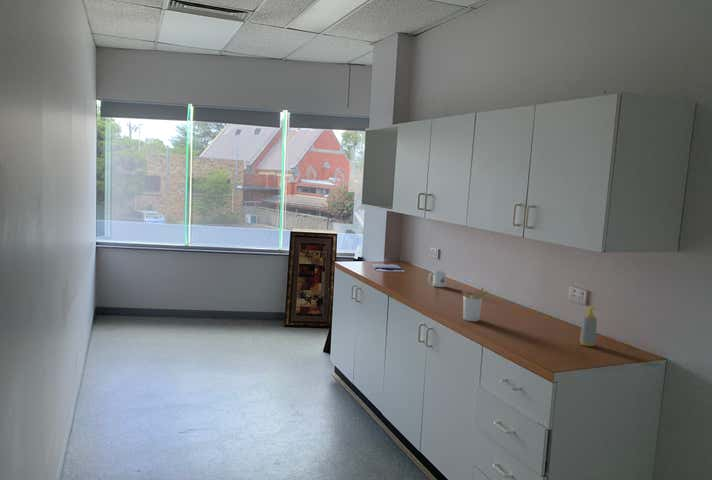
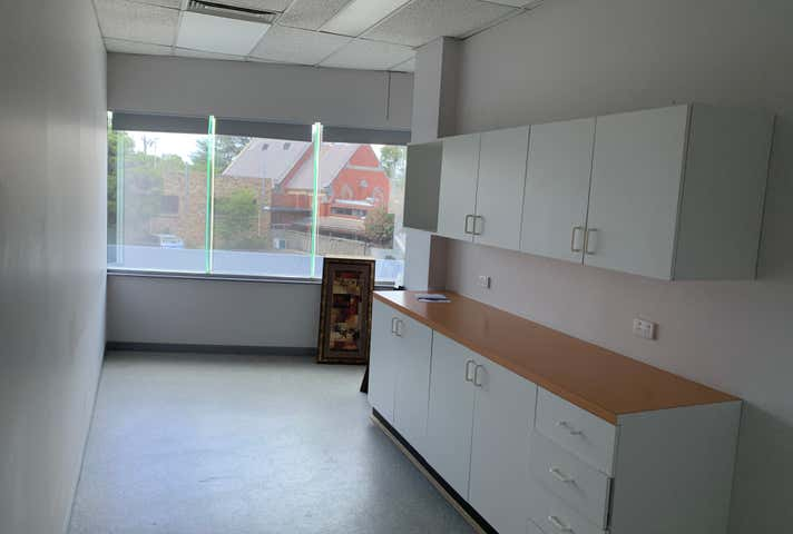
- mug [428,270,447,288]
- utensil holder [461,285,489,322]
- soap bottle [579,305,598,347]
